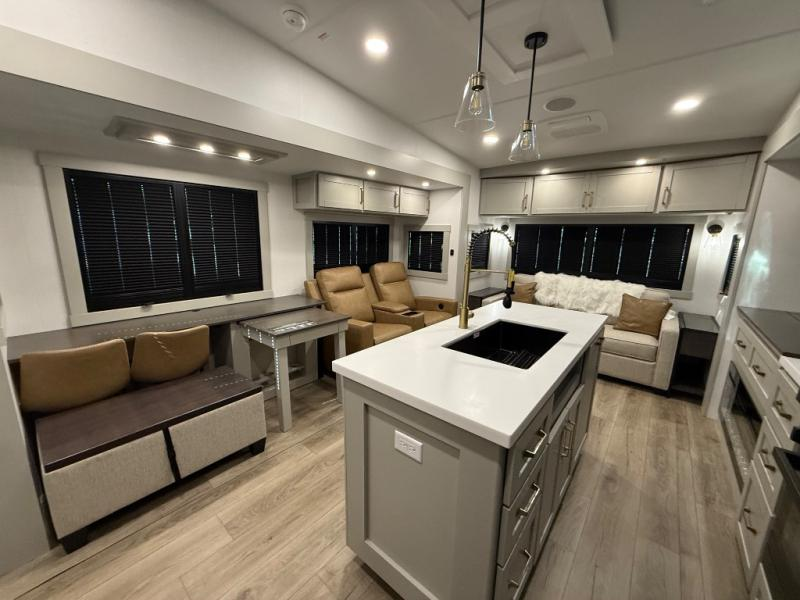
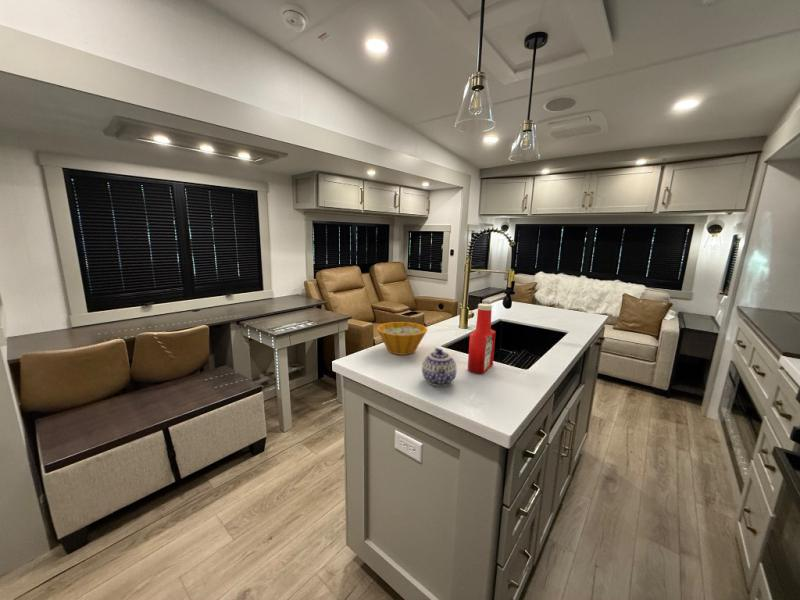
+ teapot [421,347,458,387]
+ bowl [376,321,429,356]
+ soap bottle [467,303,497,375]
